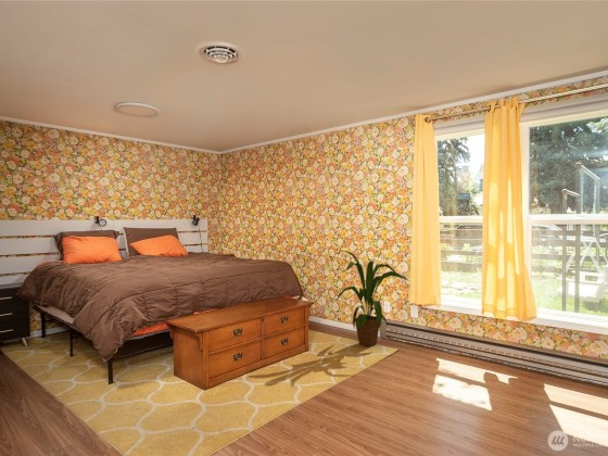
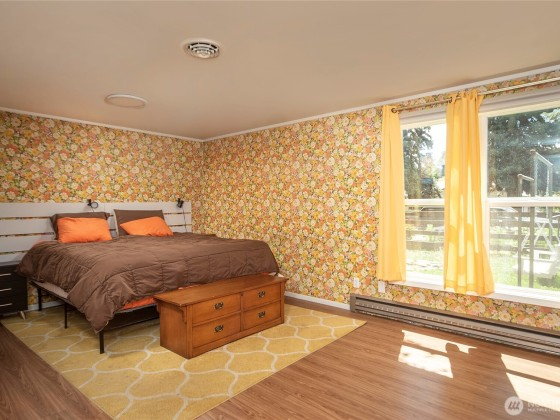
- house plant [334,249,409,347]
